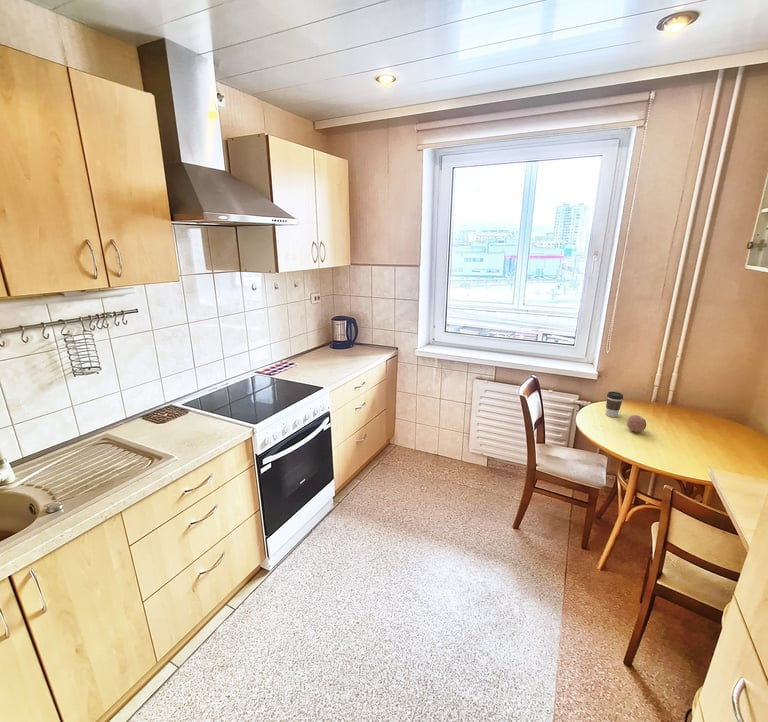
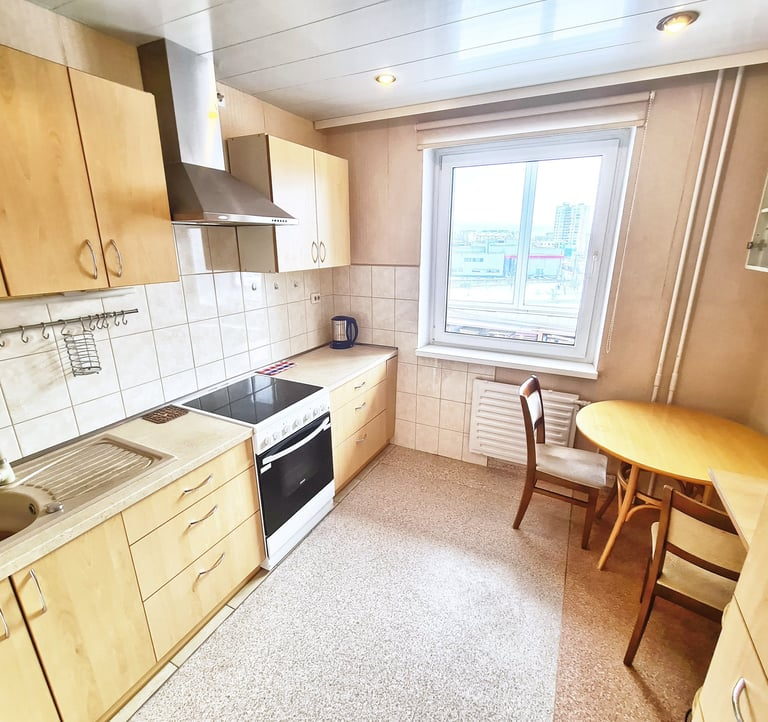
- coffee cup [605,391,624,418]
- fruit [626,414,647,433]
